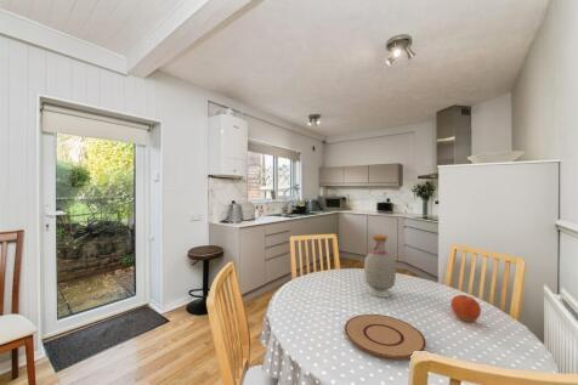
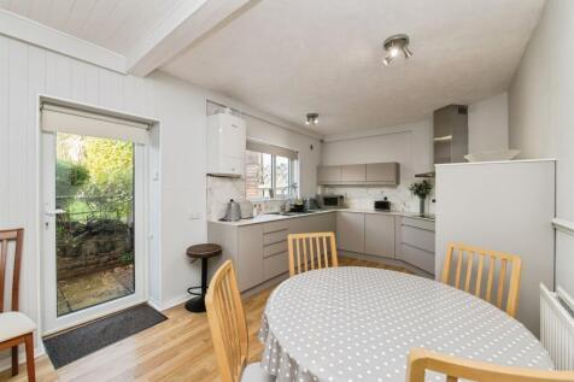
- bottle [363,234,397,299]
- fruit [450,294,482,323]
- plate [344,313,427,361]
